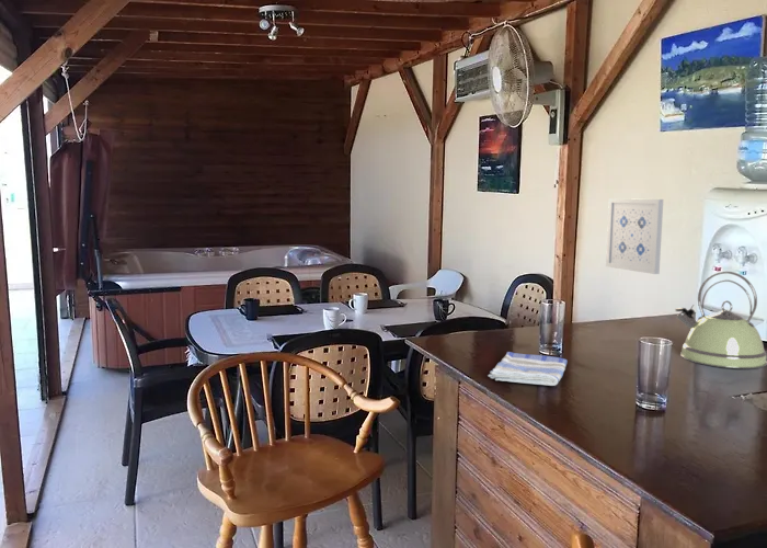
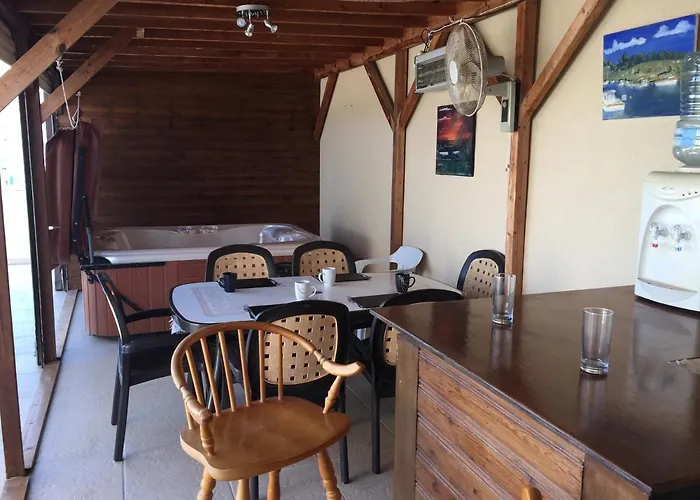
- kettle [674,271,767,369]
- wall art [605,197,664,275]
- dish towel [486,351,569,387]
